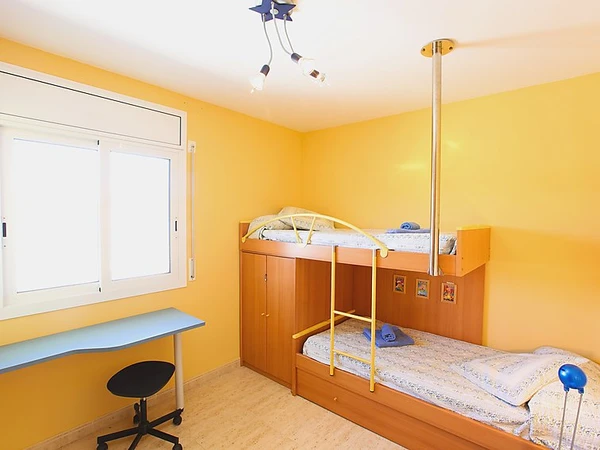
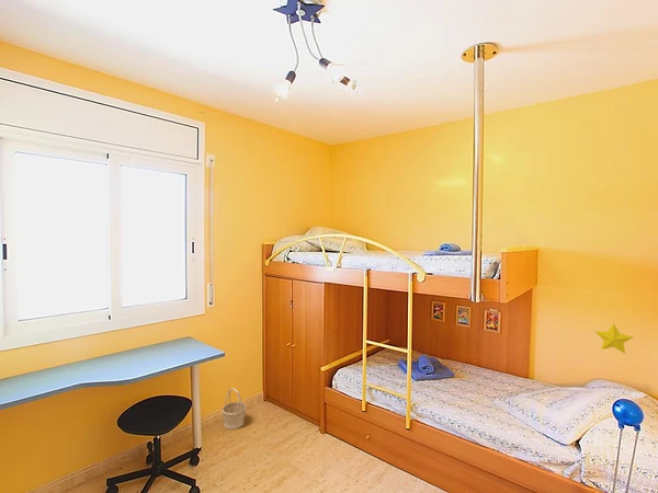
+ decorative star [594,322,634,355]
+ basket [220,387,248,429]
